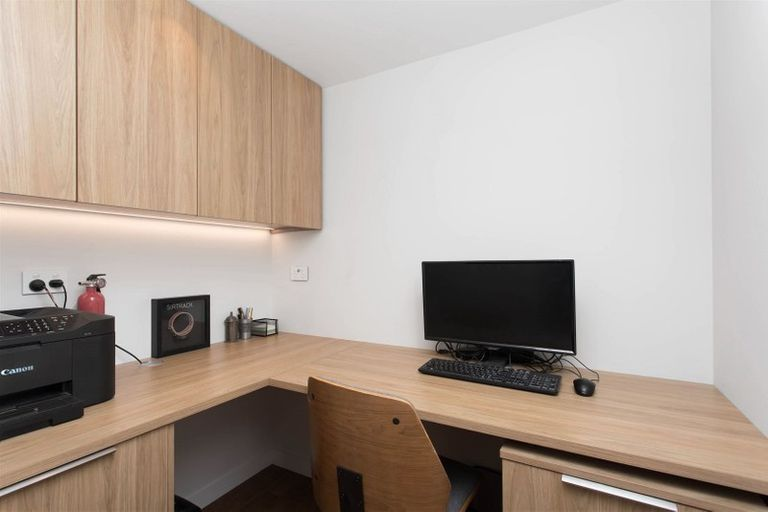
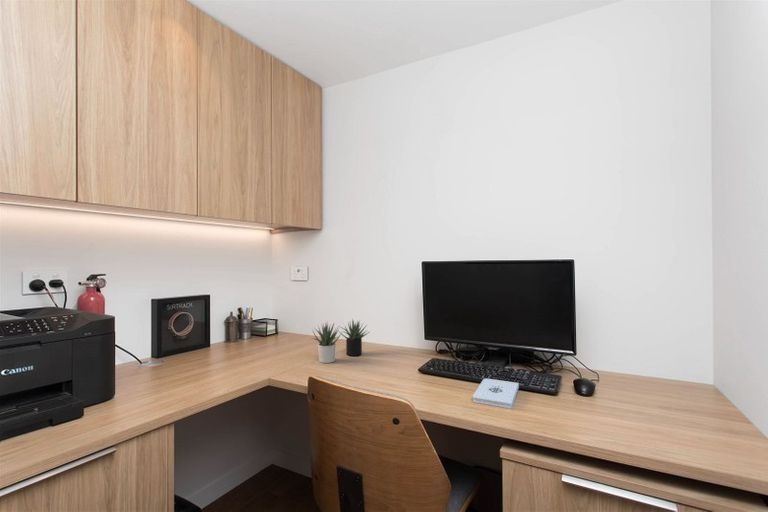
+ succulent plant [310,318,370,364]
+ notepad [472,378,520,410]
